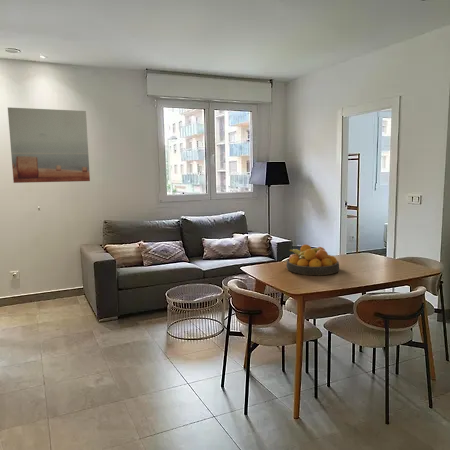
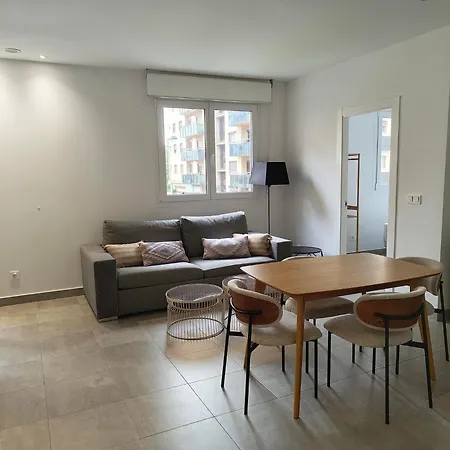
- fruit bowl [285,244,340,276]
- wall art [7,106,91,184]
